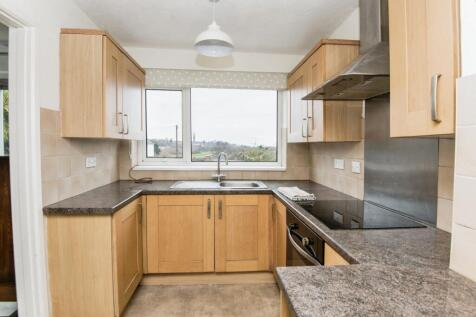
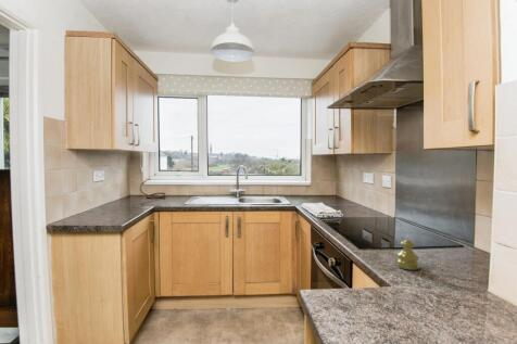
+ salt shaker [395,239,420,271]
